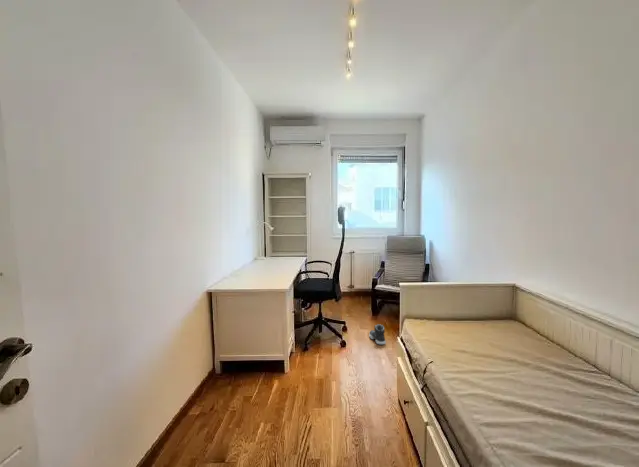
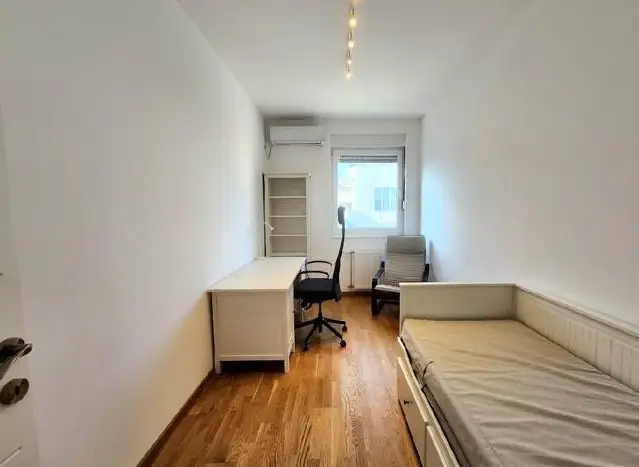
- sneaker [368,323,387,345]
